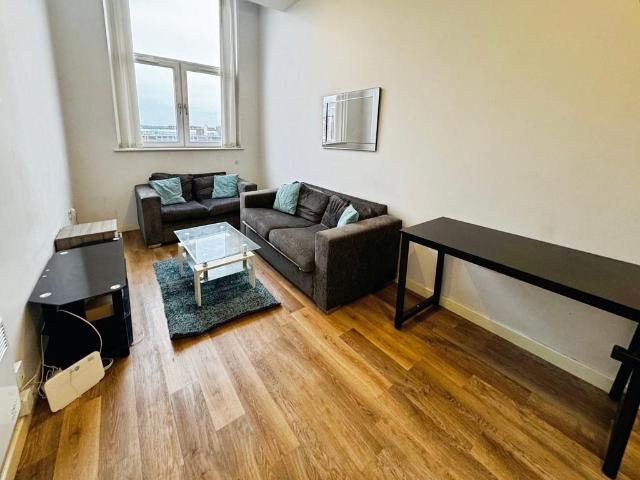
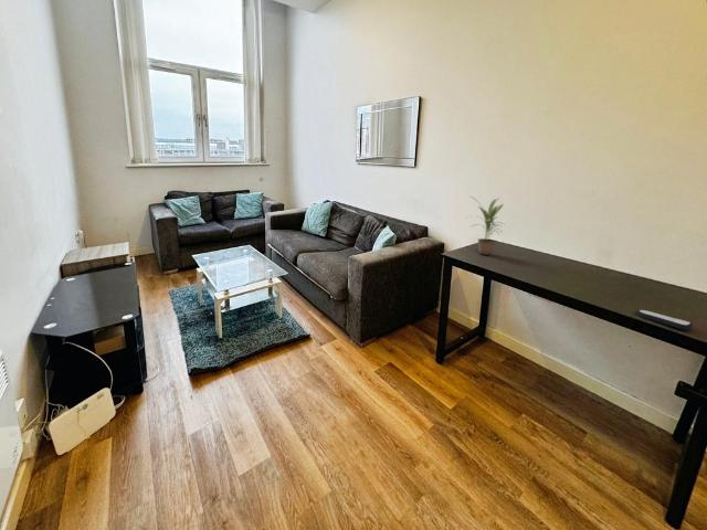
+ potted plant [467,194,505,256]
+ remote control [635,309,694,331]
